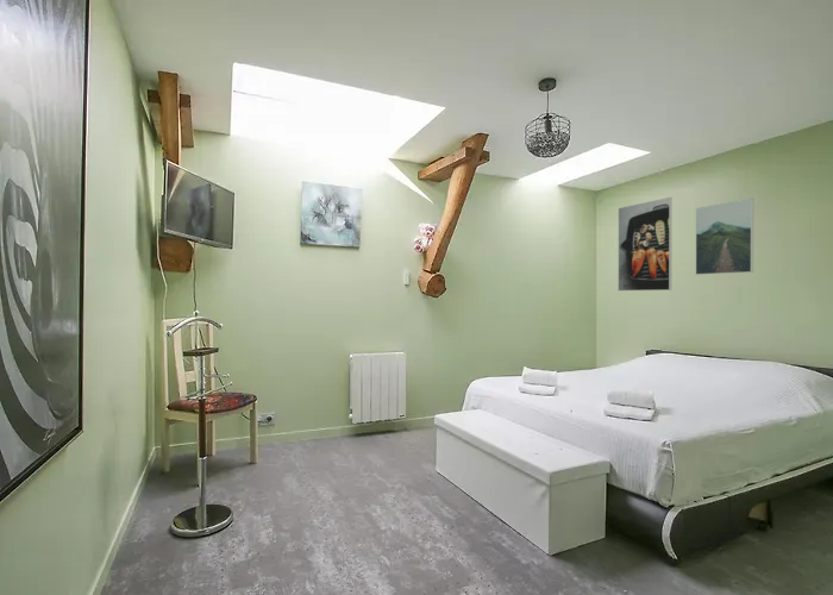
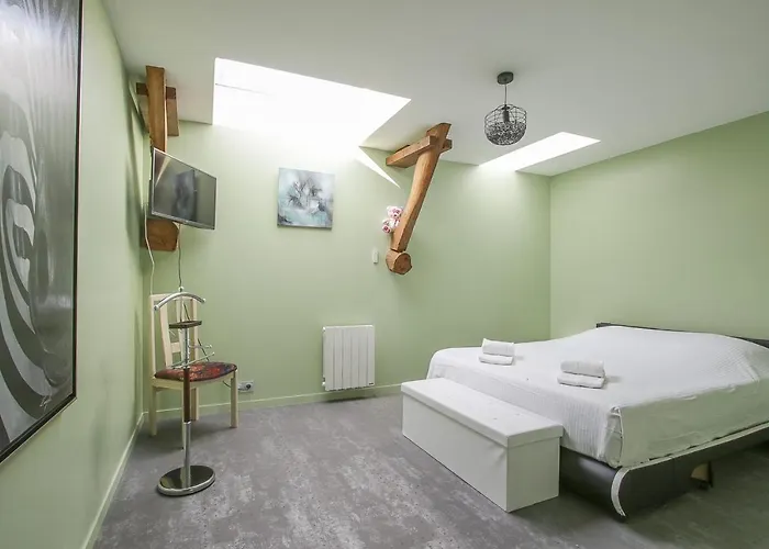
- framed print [695,196,754,276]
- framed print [618,196,674,292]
